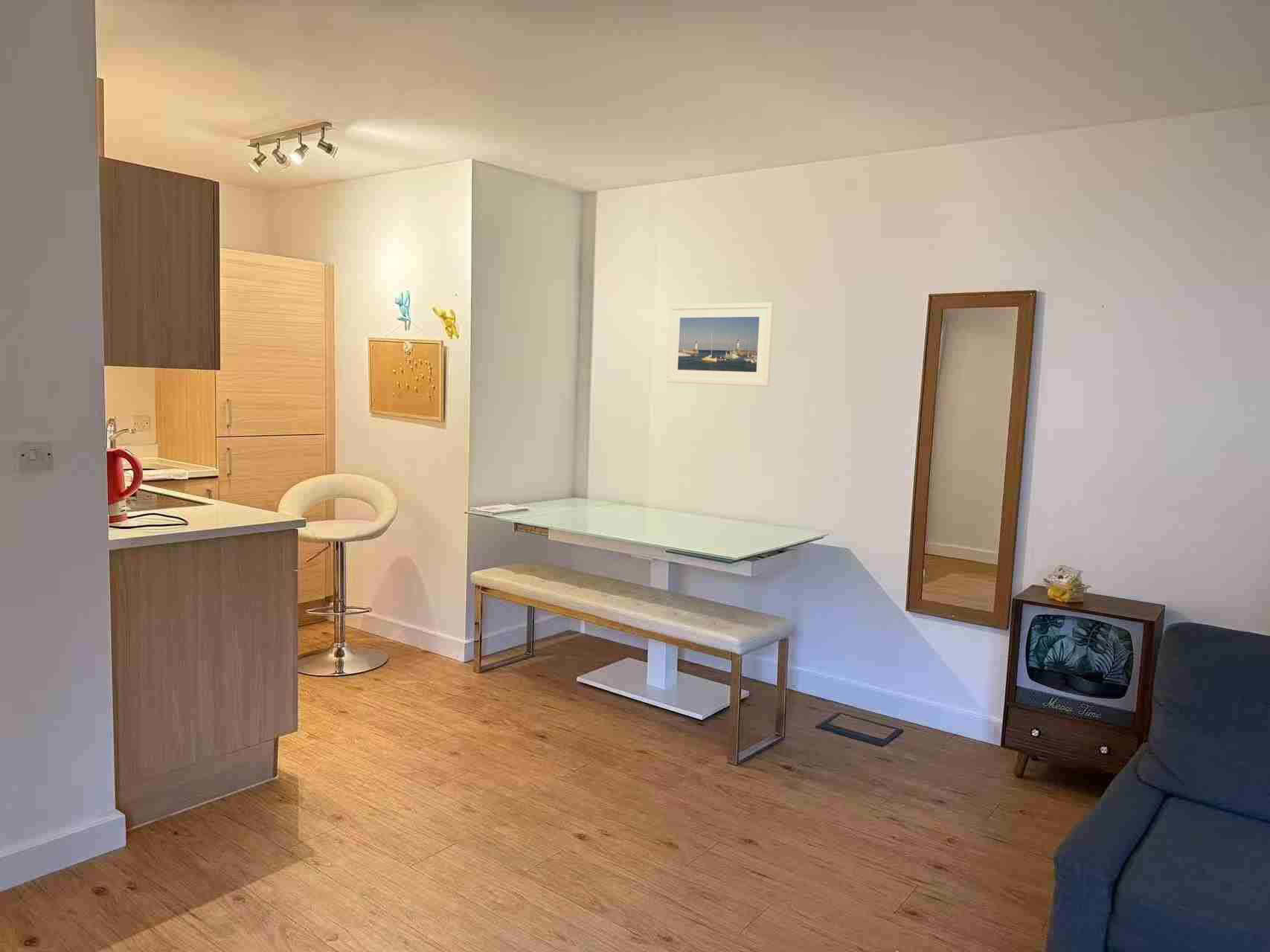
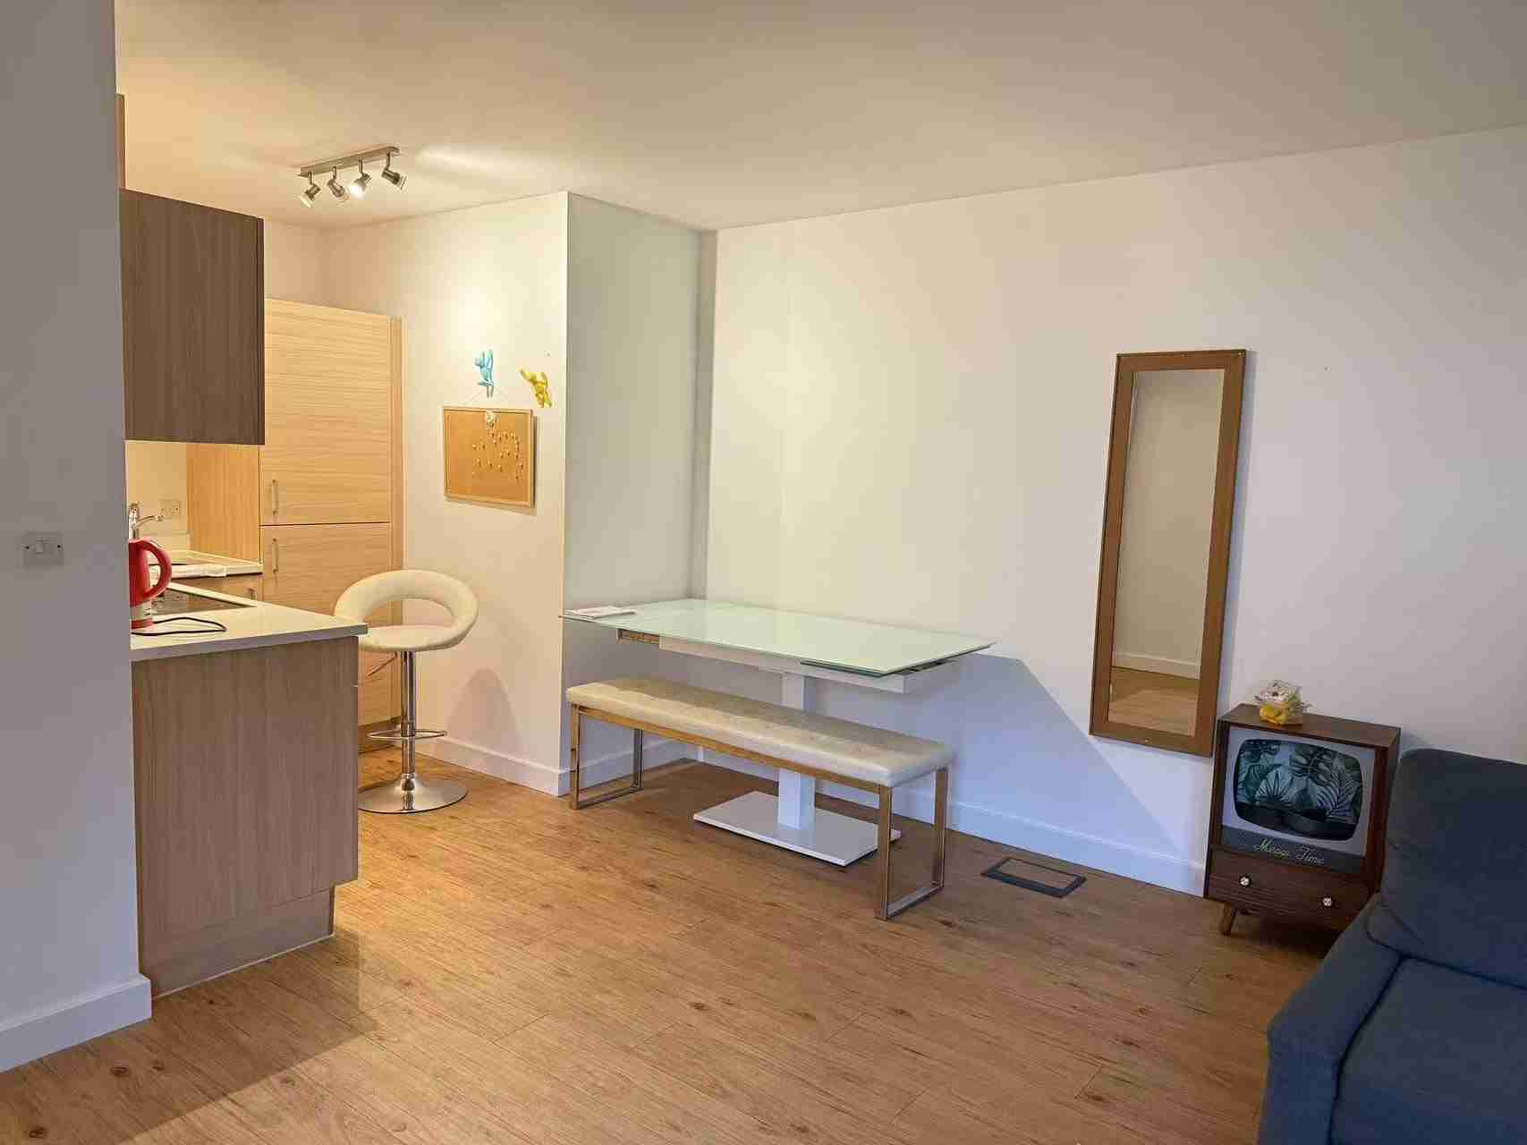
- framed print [665,302,774,387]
